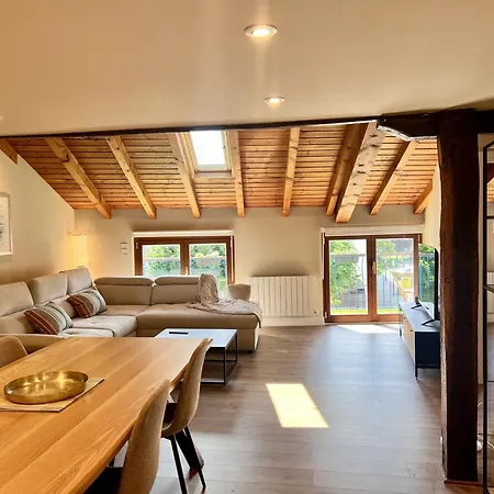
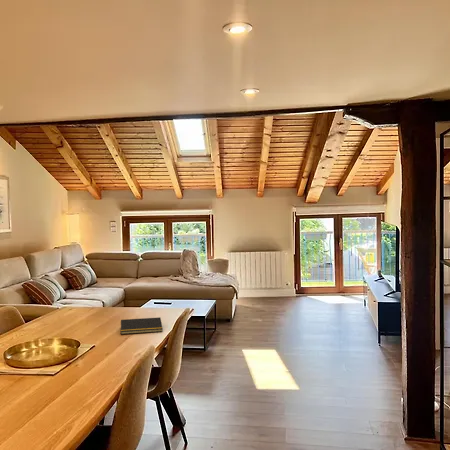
+ notepad [120,316,164,335]
